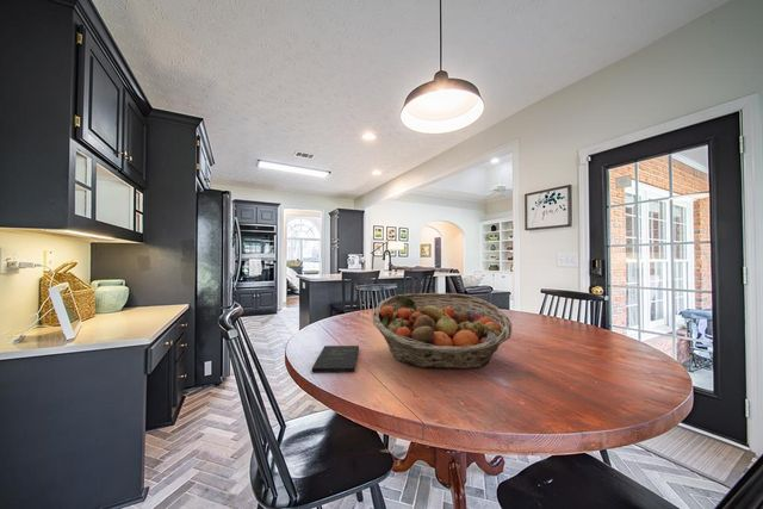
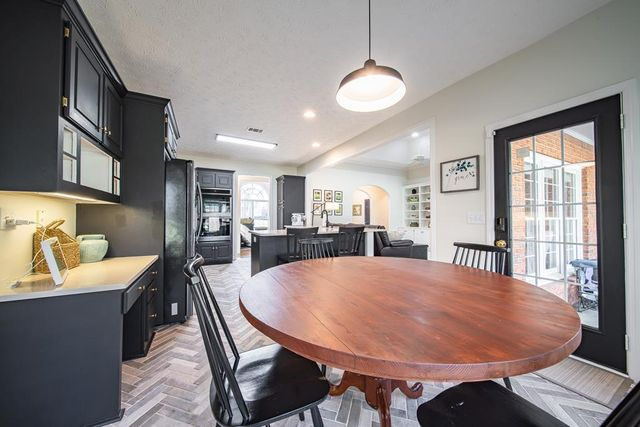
- fruit basket [372,292,514,370]
- book [311,344,360,373]
